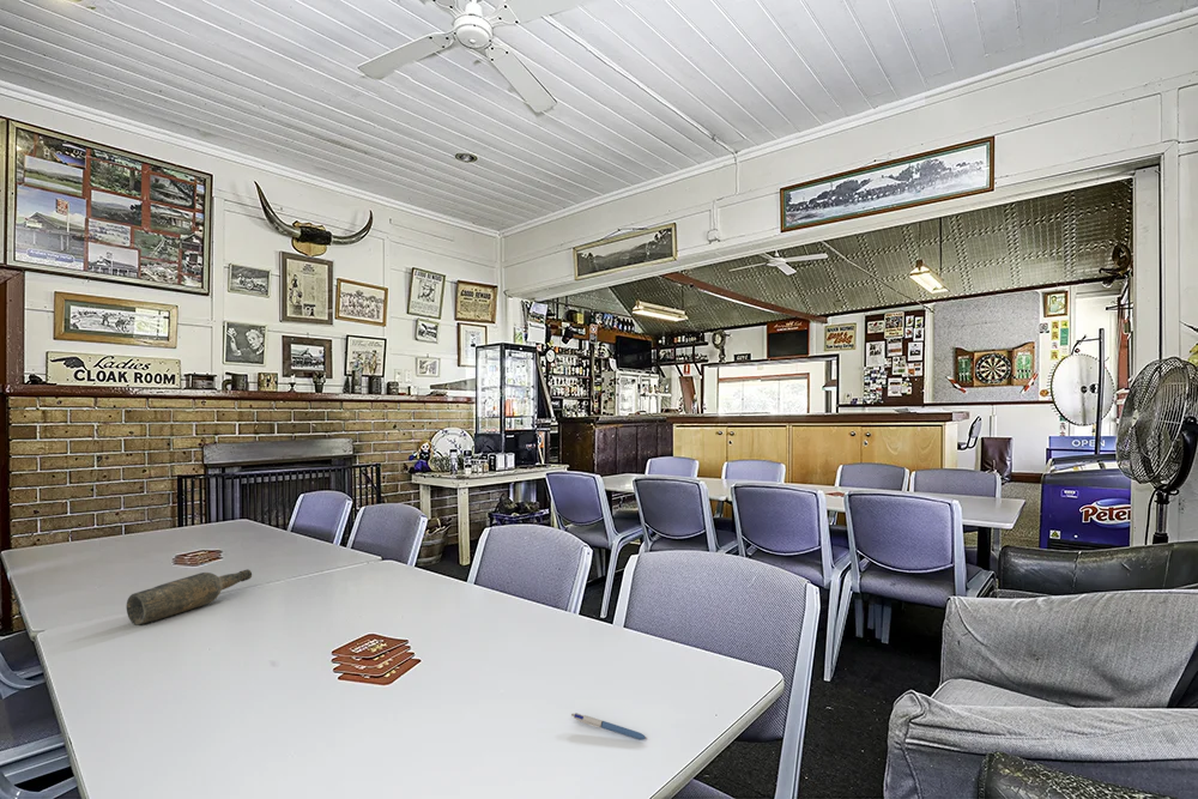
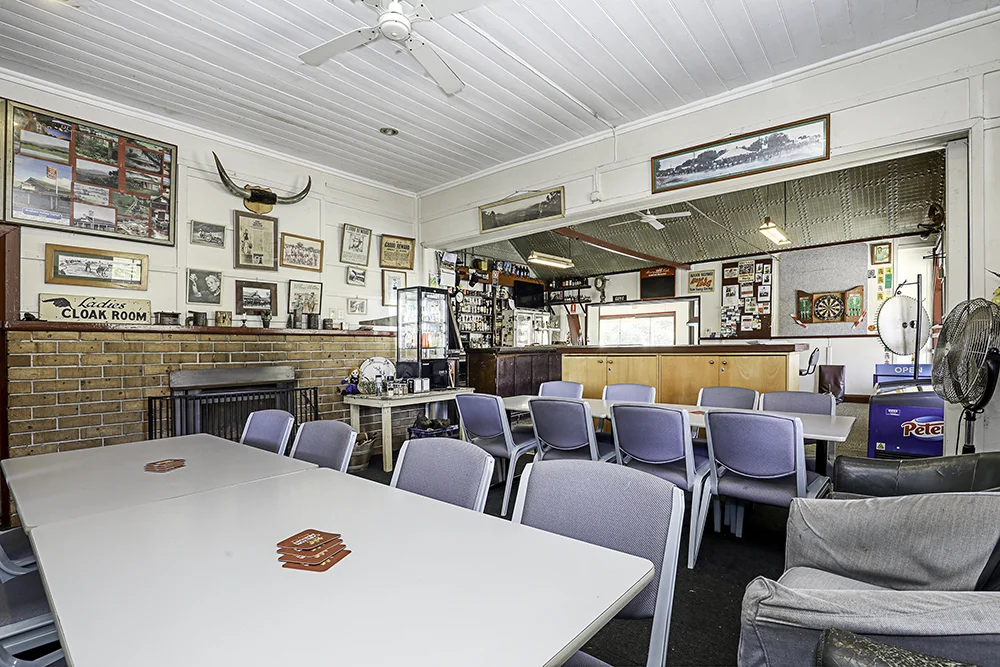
- pen [570,712,649,740]
- beer bottle [125,568,253,627]
